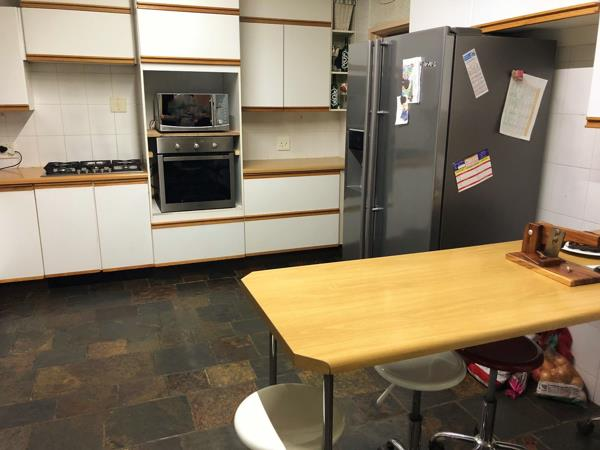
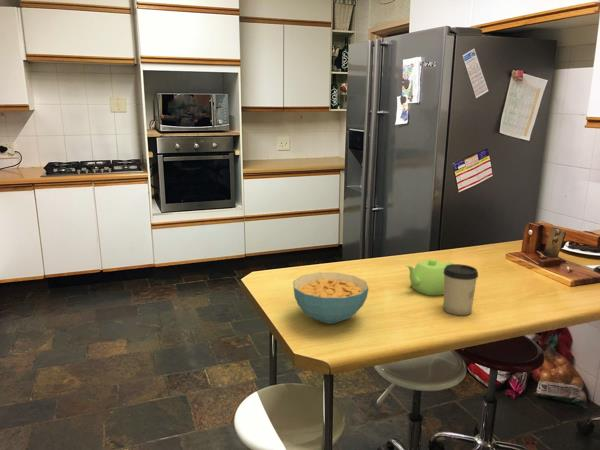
+ teapot [405,258,454,296]
+ cup [442,263,479,316]
+ cereal bowl [292,272,370,324]
